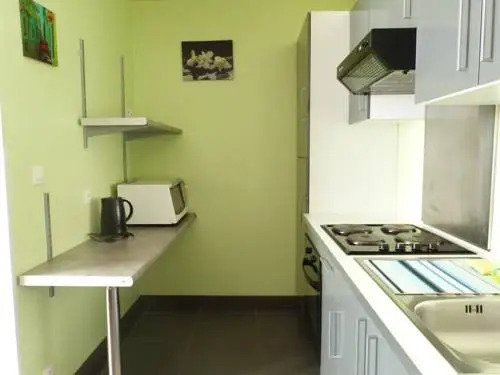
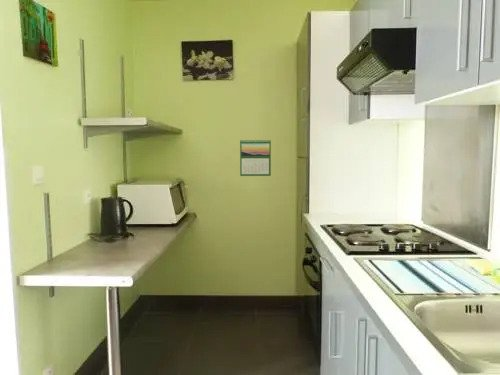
+ calendar [239,138,272,177]
